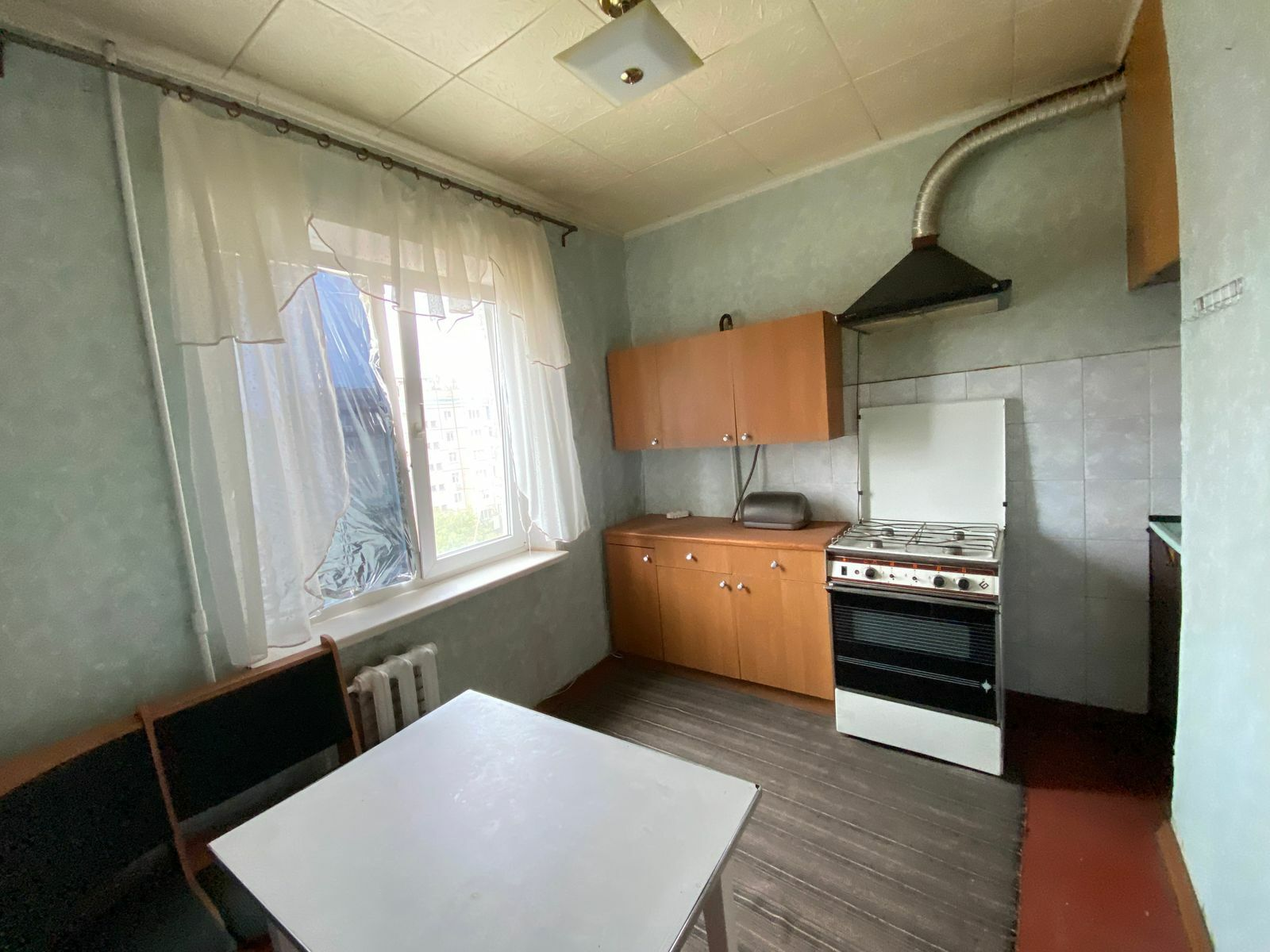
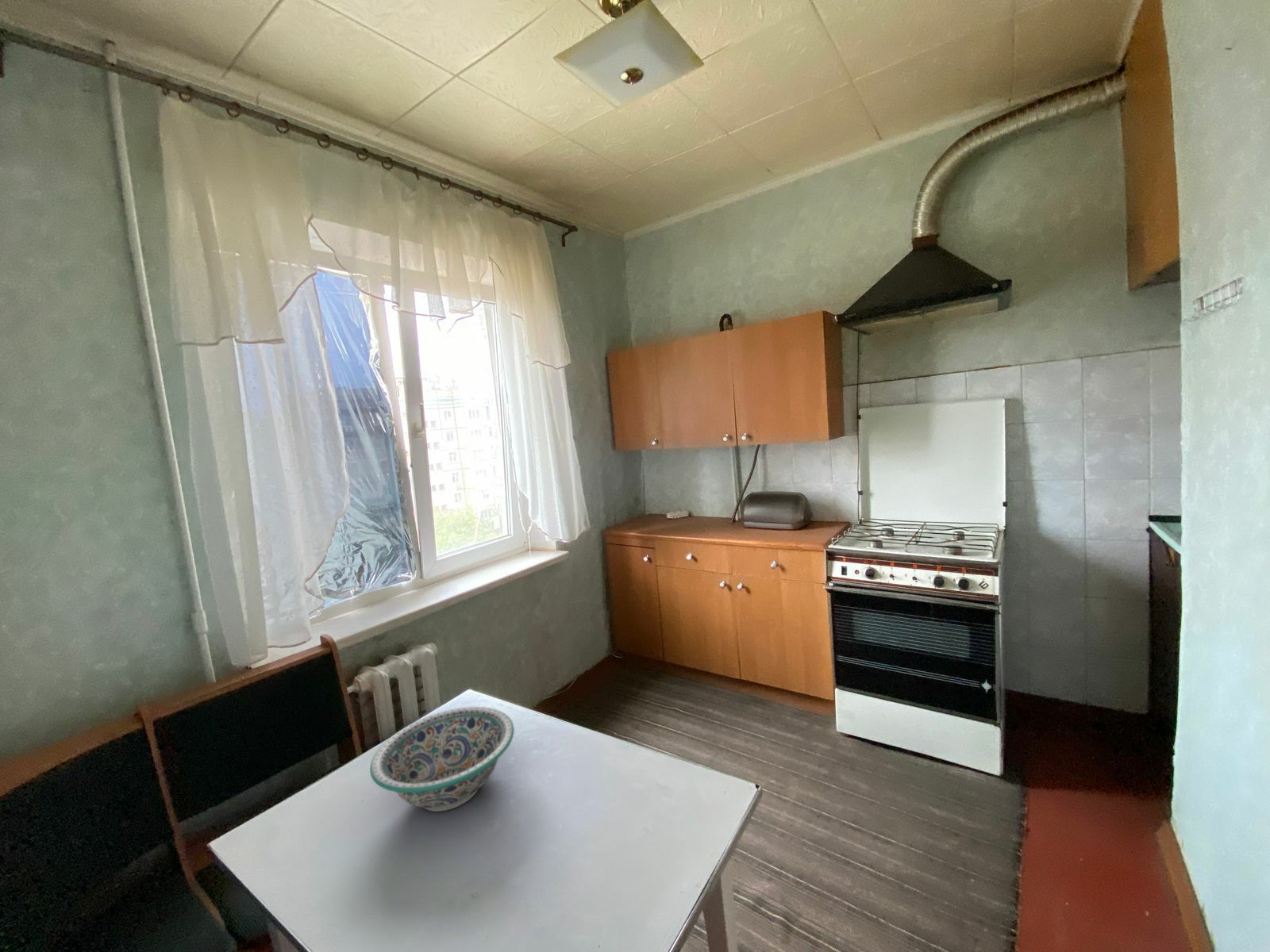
+ decorative bowl [369,706,515,812]
